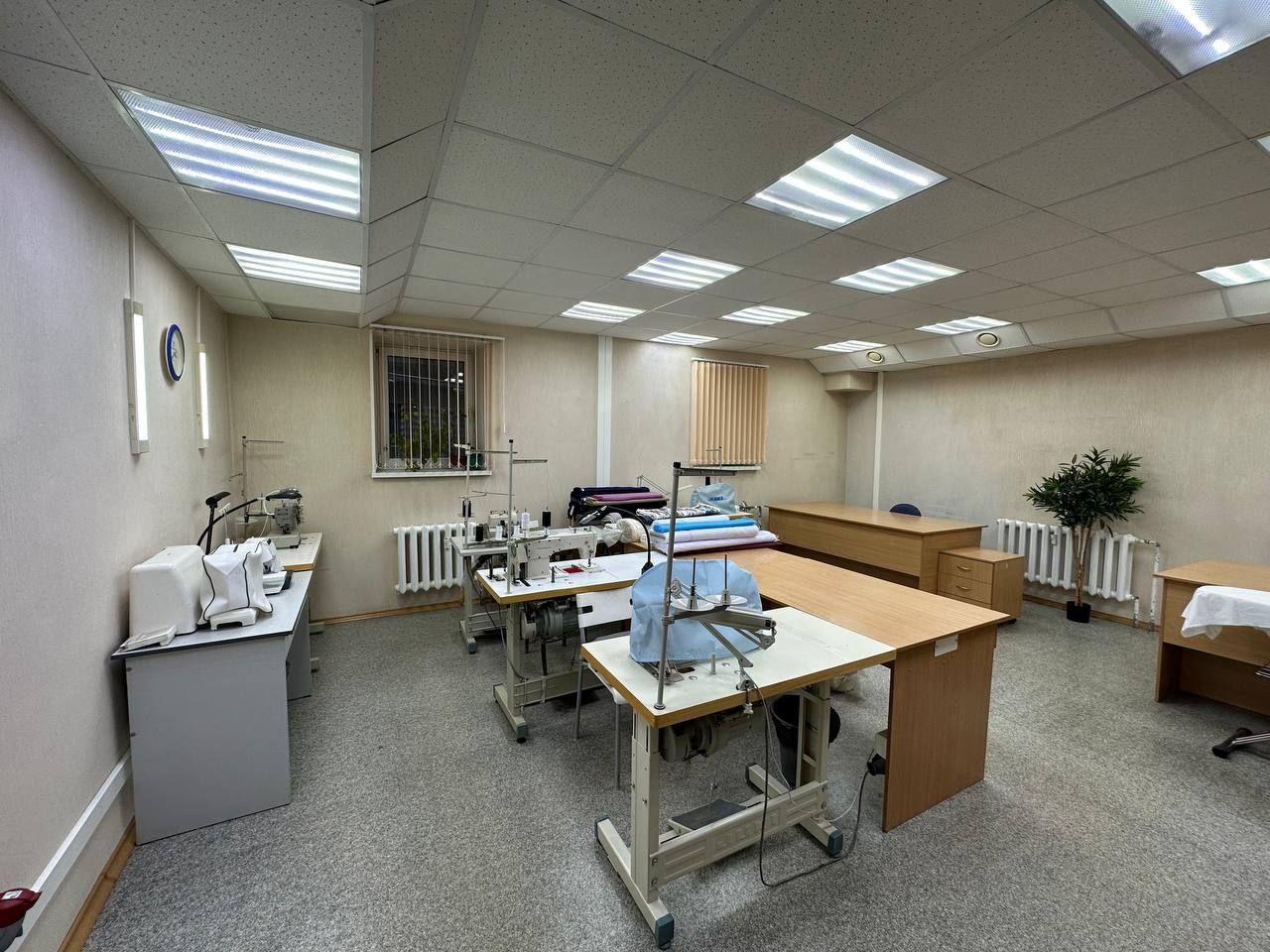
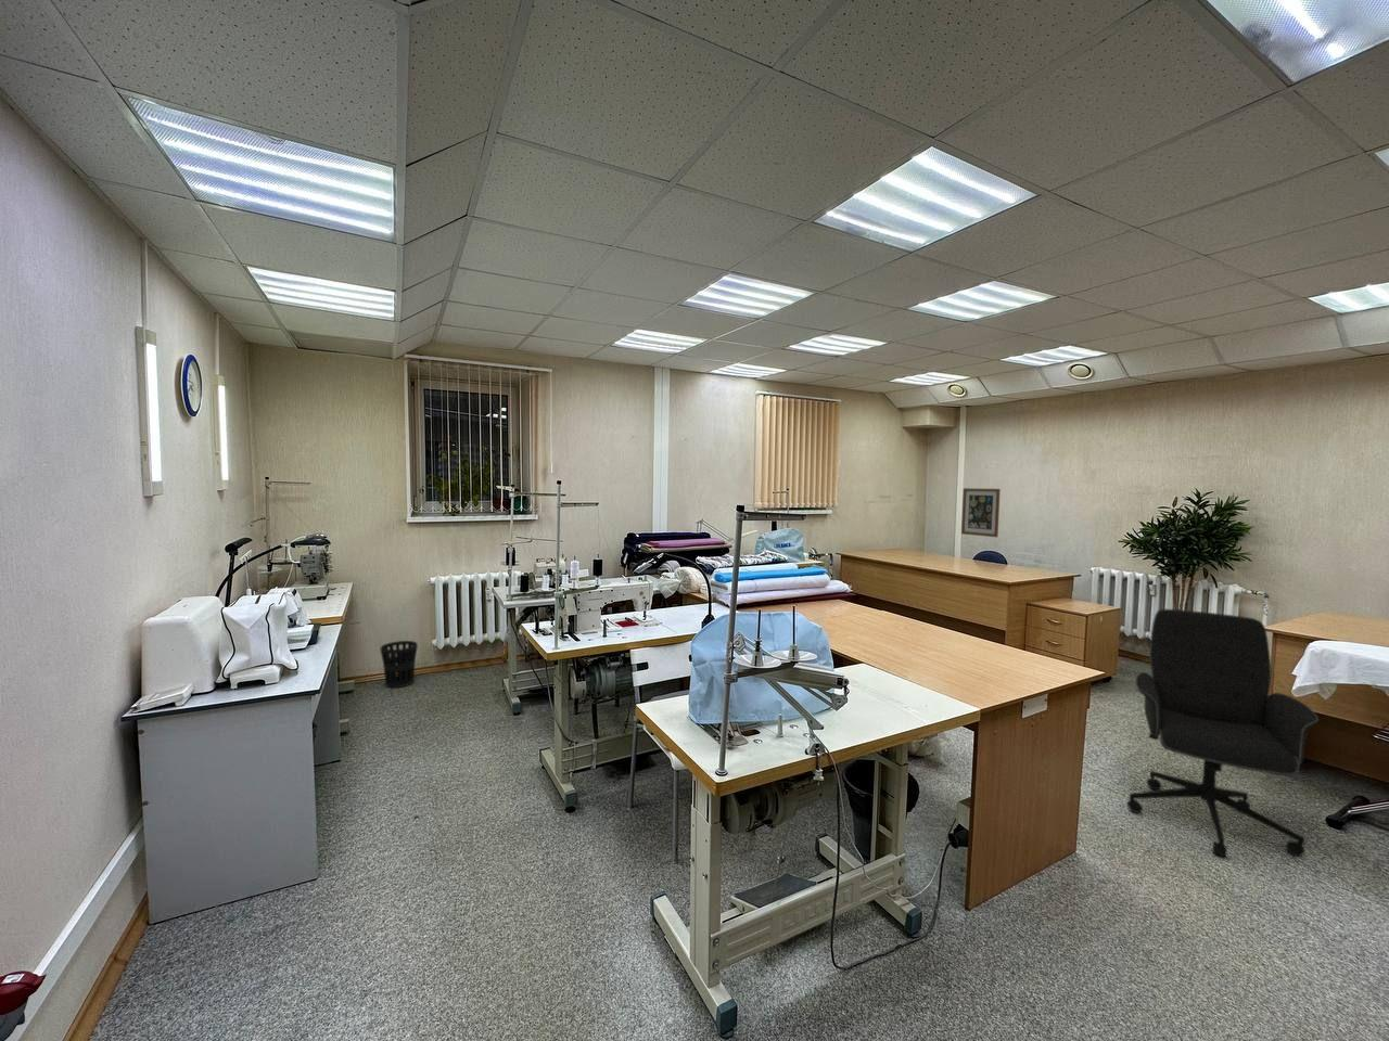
+ office chair [1125,608,1320,857]
+ wastebasket [380,640,419,689]
+ wall art [960,487,1002,538]
